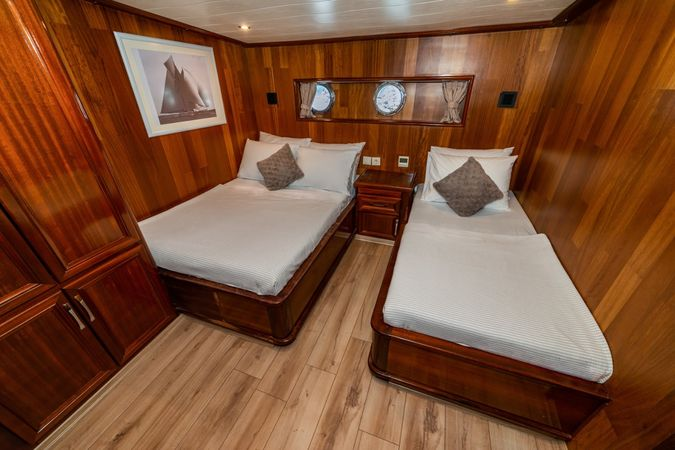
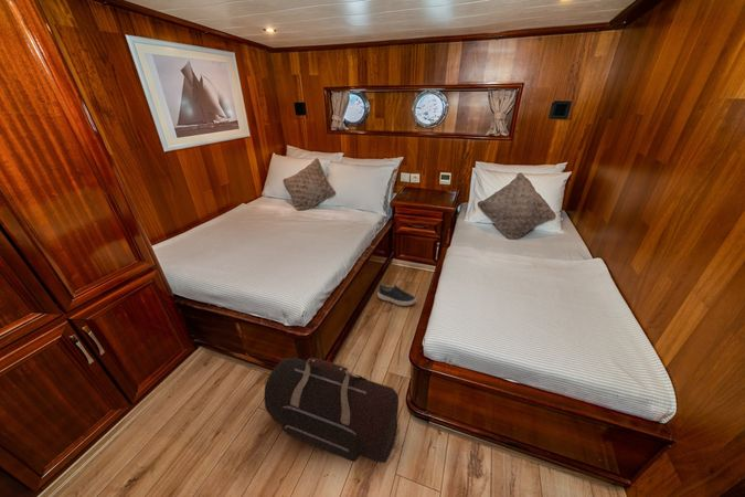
+ duffel bag [263,356,400,464]
+ shoe [376,283,417,307]
